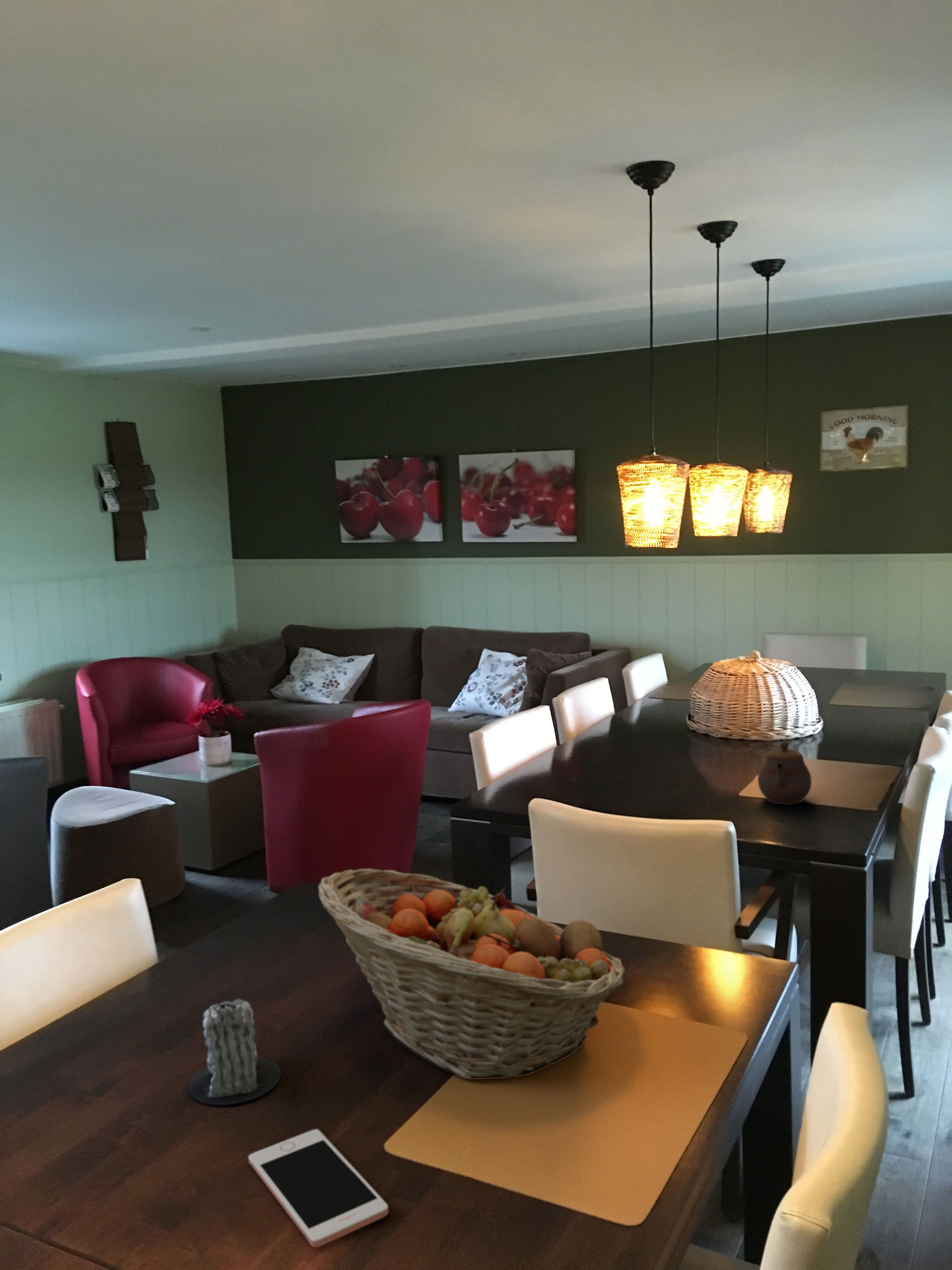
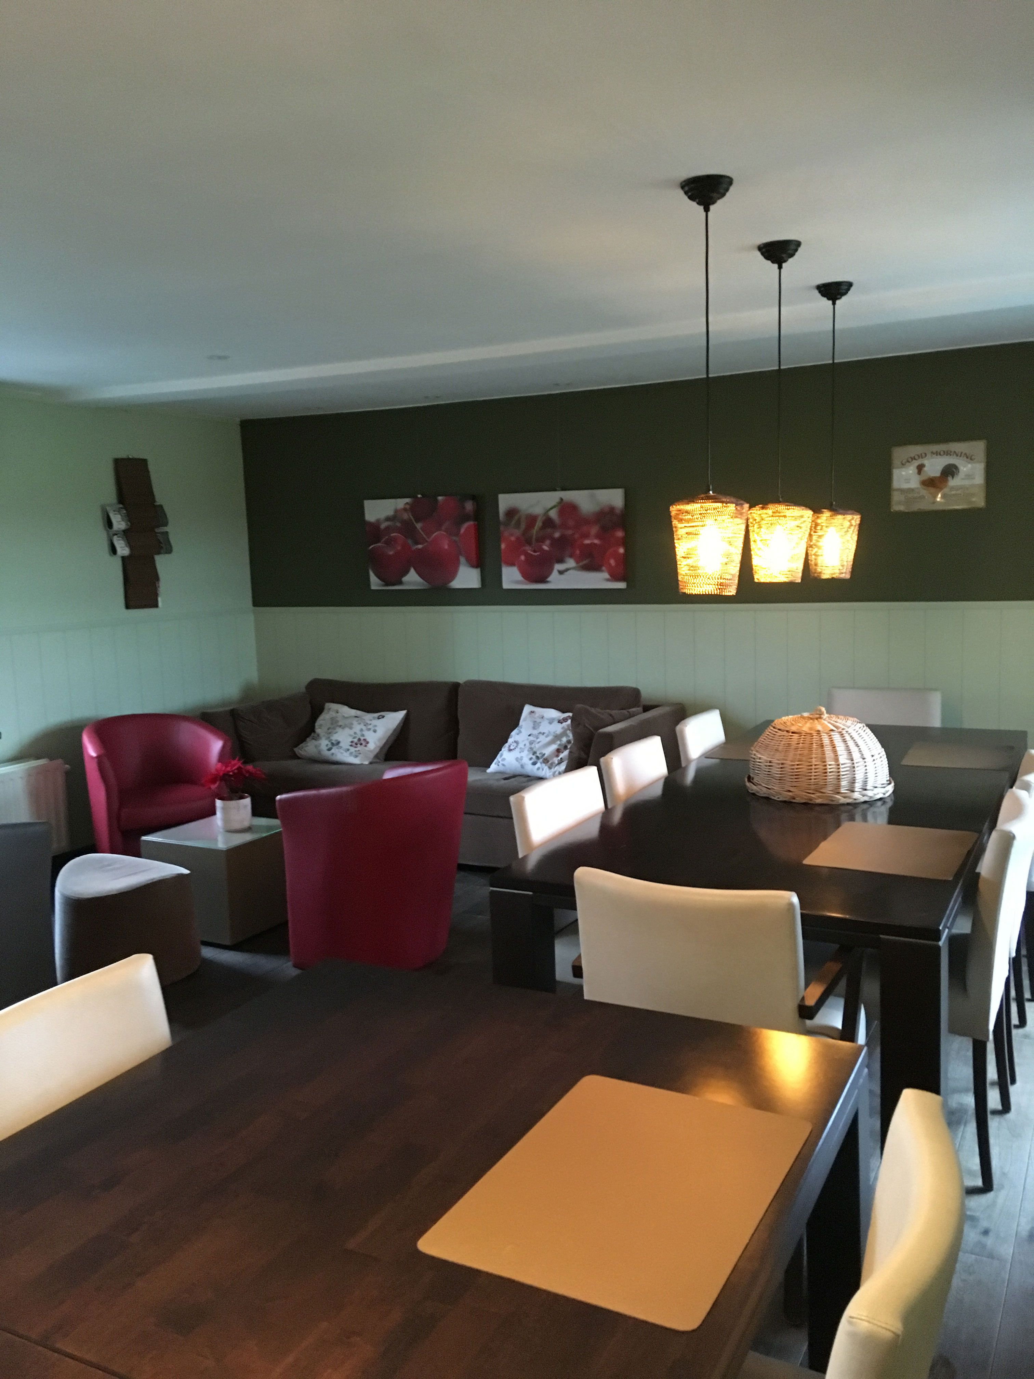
- cell phone [248,1129,389,1248]
- fruit basket [318,868,626,1080]
- teapot [757,741,812,805]
- candle [187,999,281,1105]
